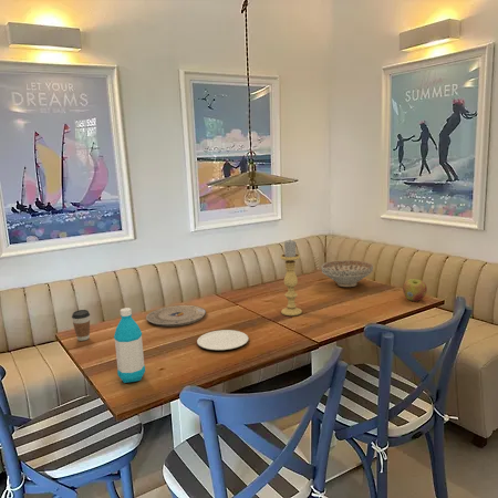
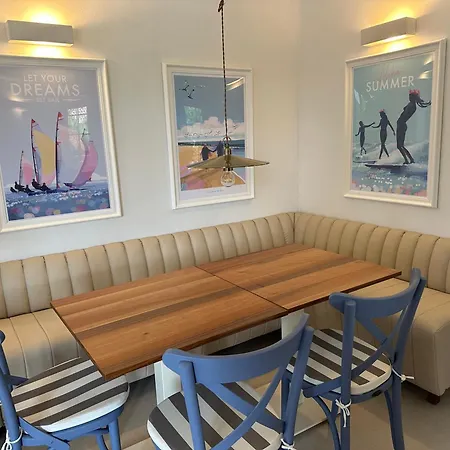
- water bottle [113,307,146,384]
- plate [196,329,250,352]
- plate [145,304,207,328]
- apple [402,278,428,302]
- decorative bowl [321,259,374,288]
- candle holder [279,239,303,317]
- coffee cup [71,309,91,342]
